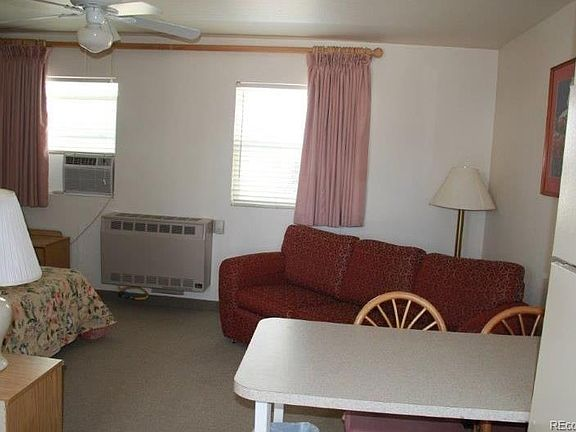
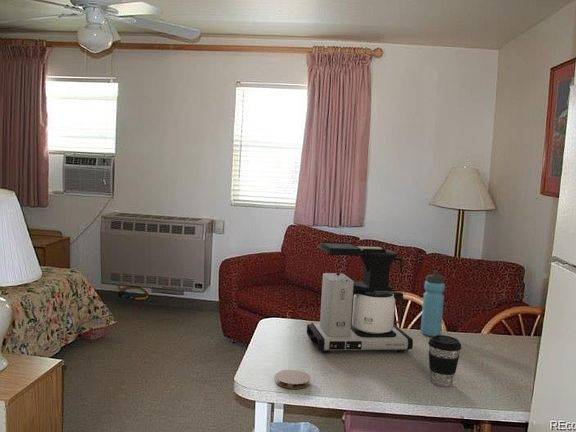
+ coaster [274,369,311,390]
+ coffee maker [306,241,414,354]
+ water bottle [420,270,446,337]
+ coffee cup [428,334,462,387]
